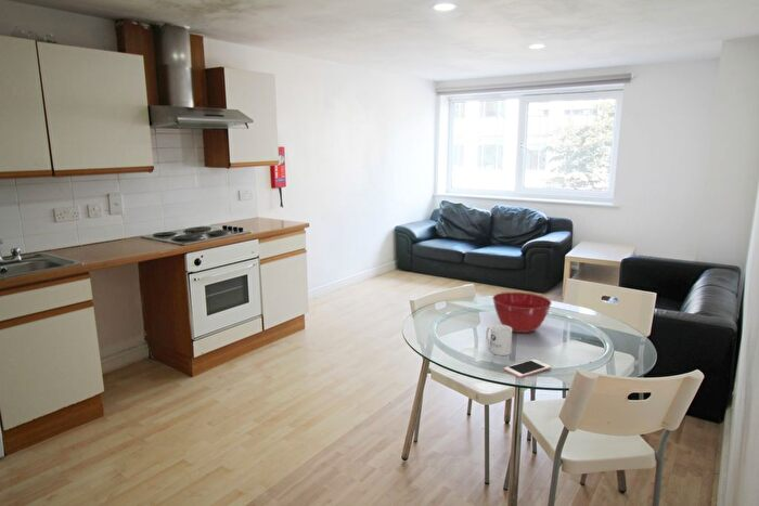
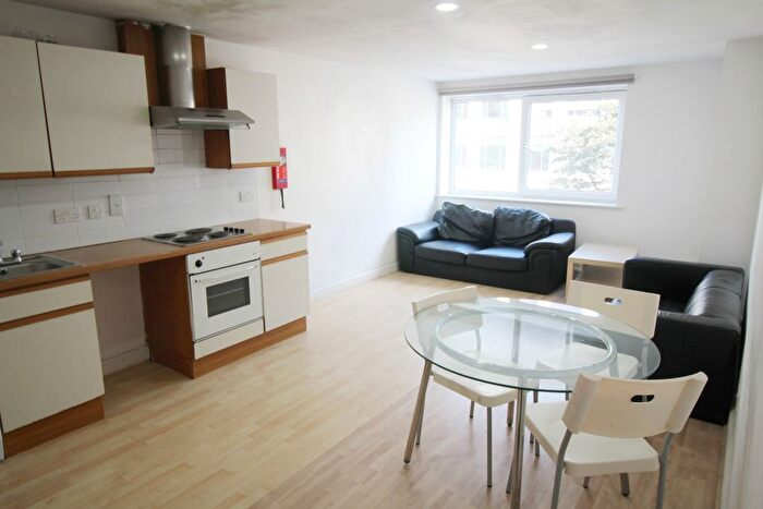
- mixing bowl [491,291,553,334]
- cell phone [503,359,552,378]
- mug [485,324,513,356]
